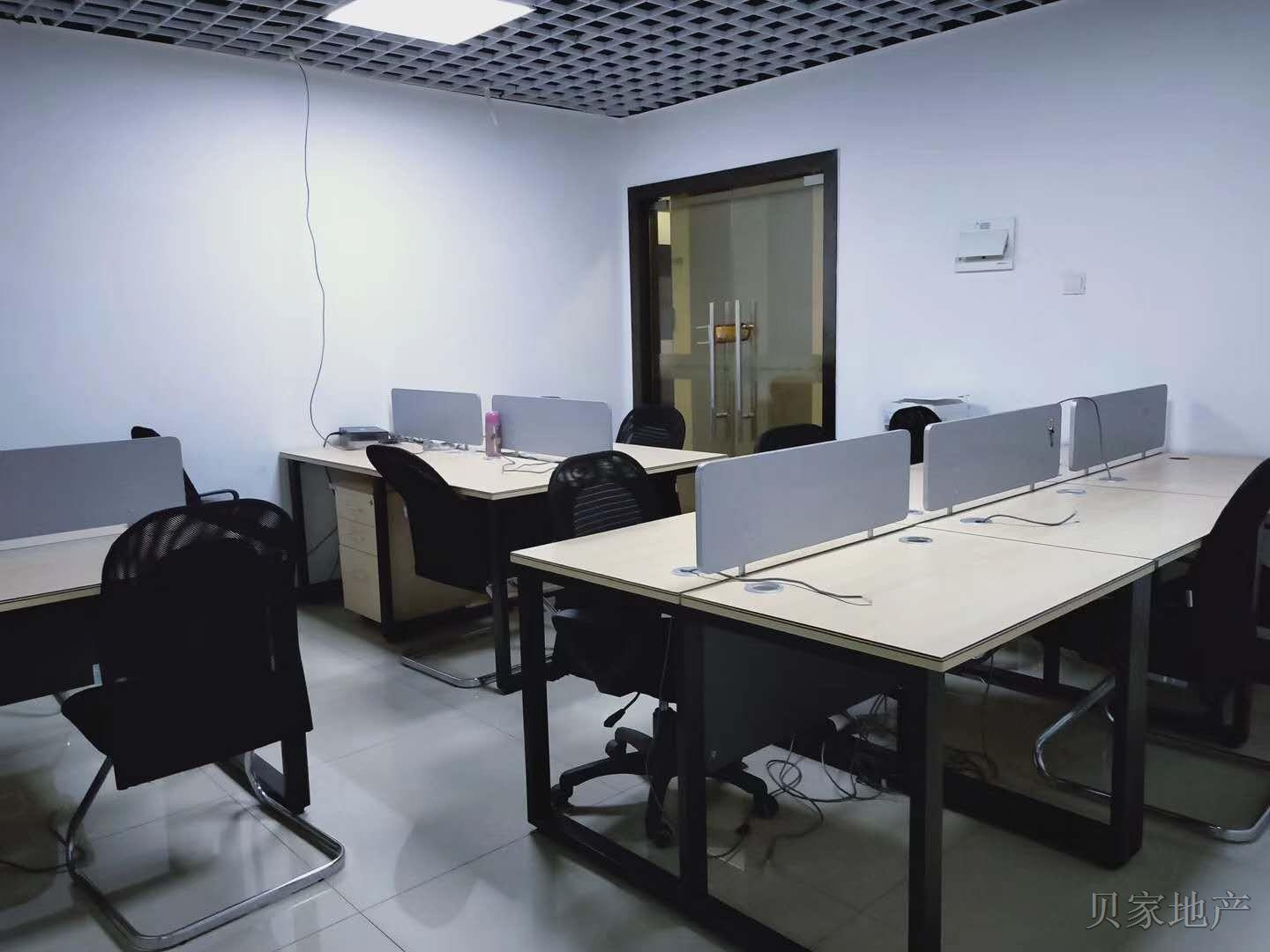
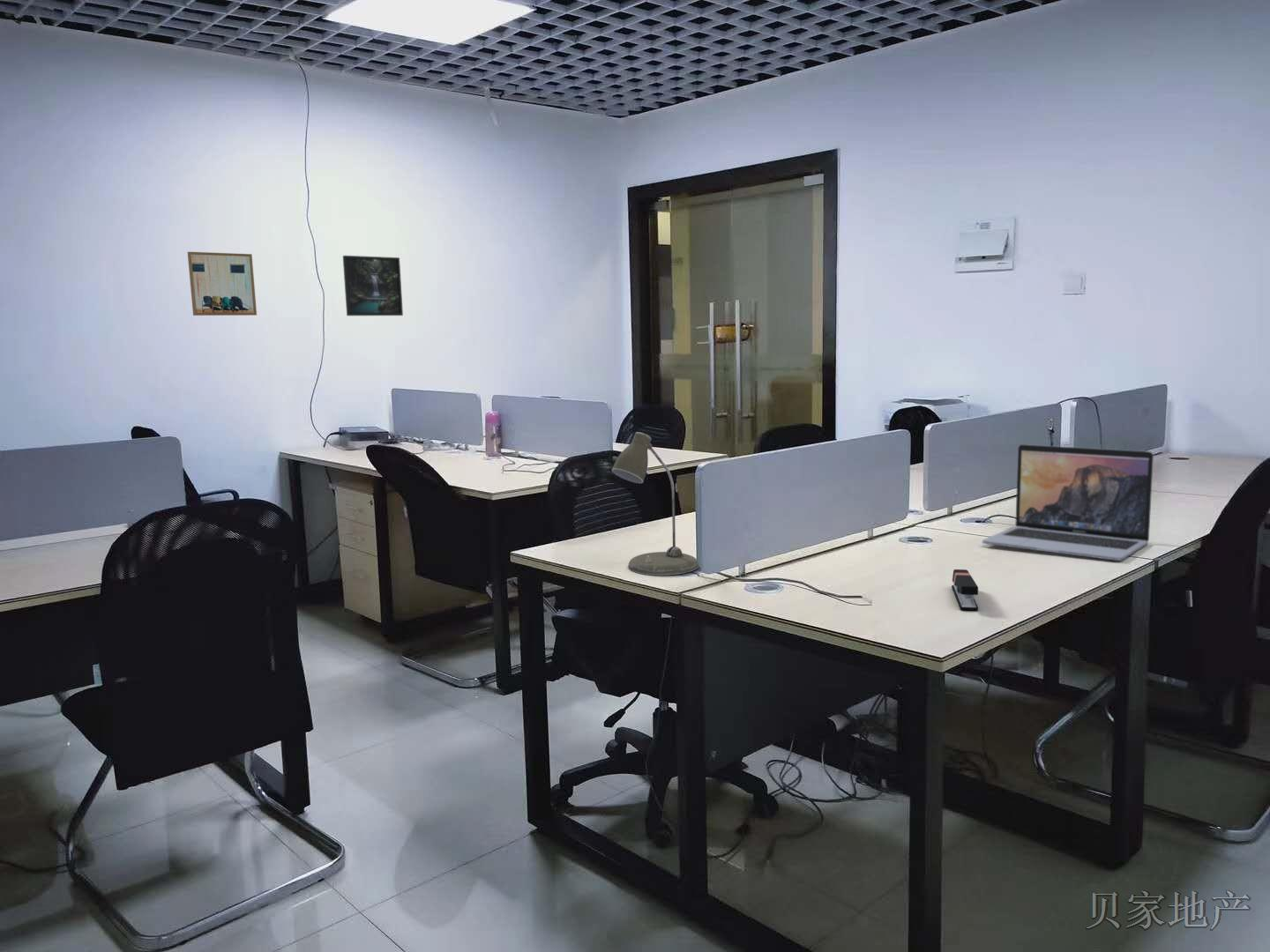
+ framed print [342,255,404,316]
+ laptop [982,443,1154,562]
+ wall art [187,251,258,316]
+ stapler [951,569,979,611]
+ desk lamp [611,431,699,576]
